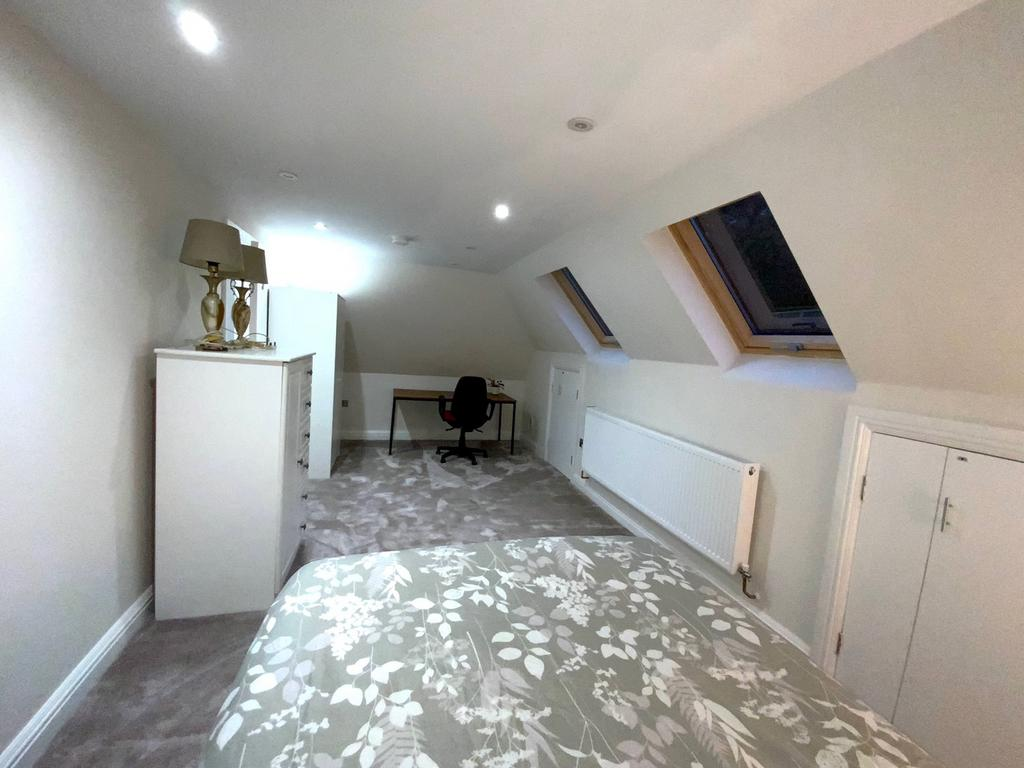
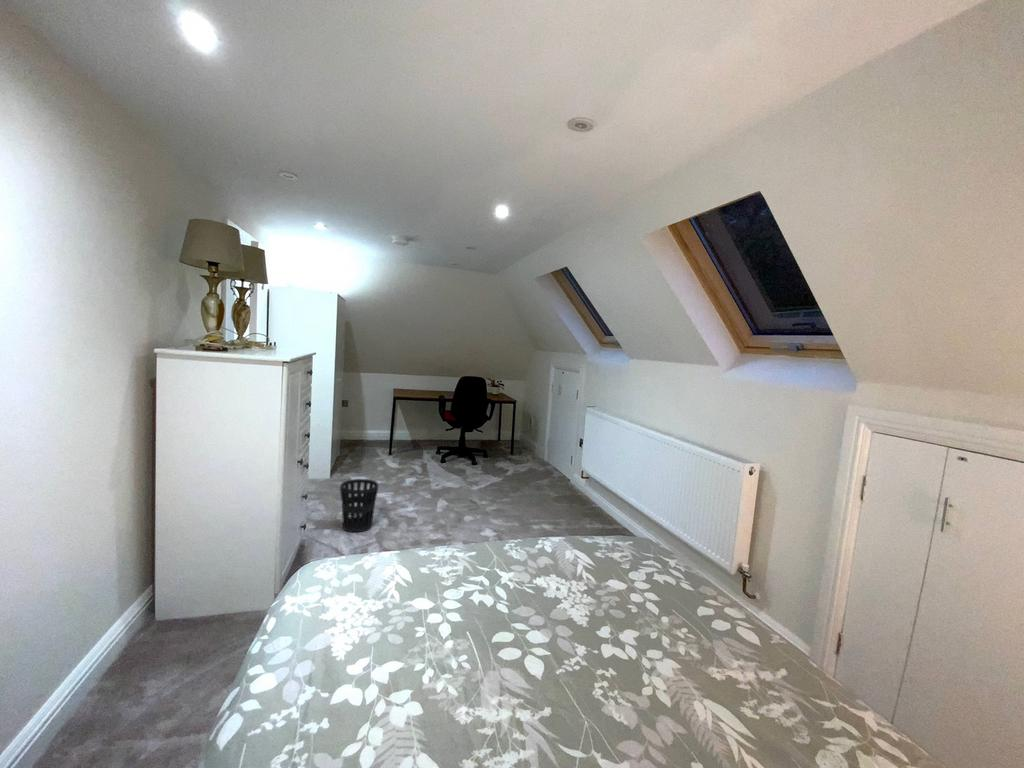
+ wastebasket [339,478,380,533]
